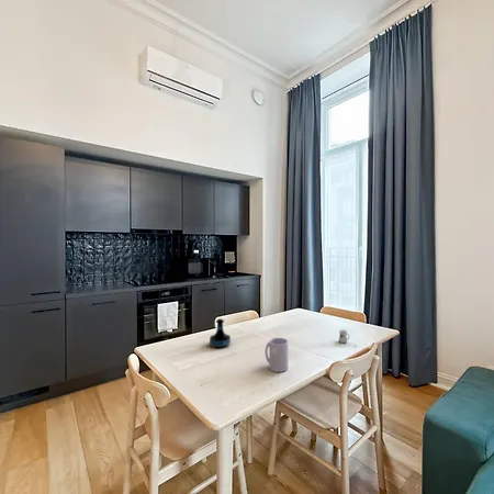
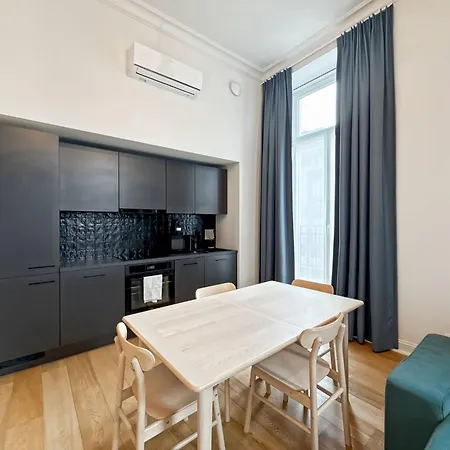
- mug [338,328,359,347]
- mug [265,337,289,373]
- tequila bottle [209,317,232,349]
